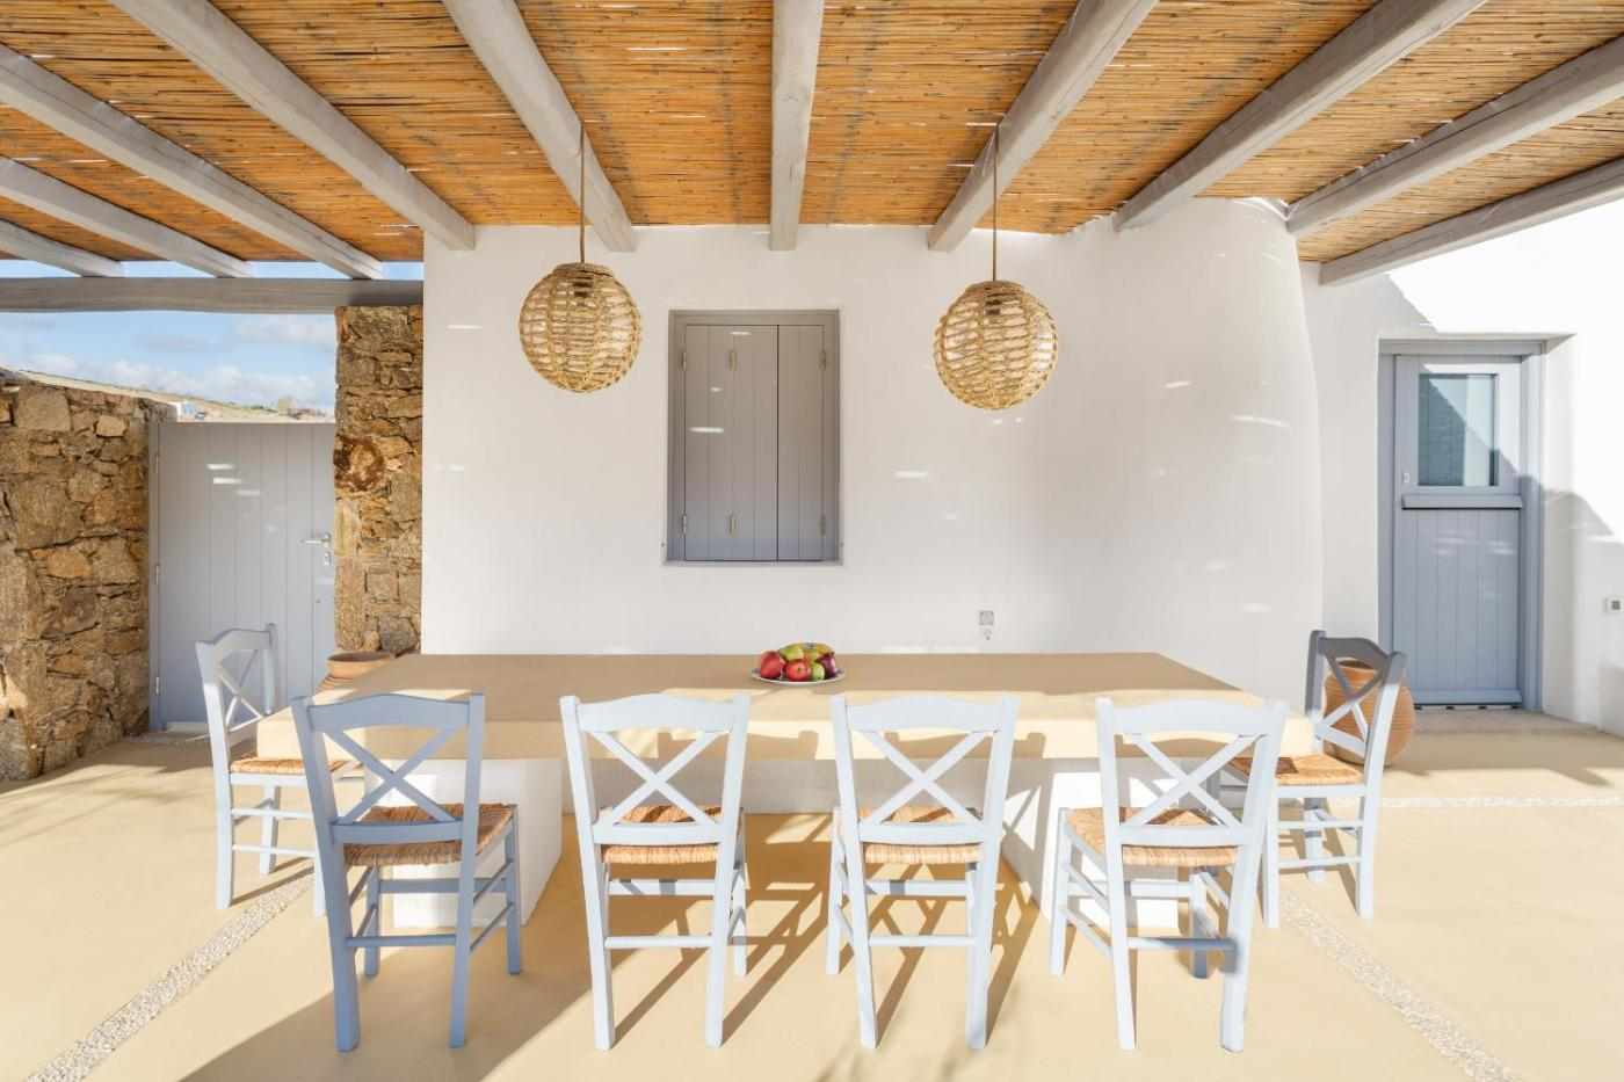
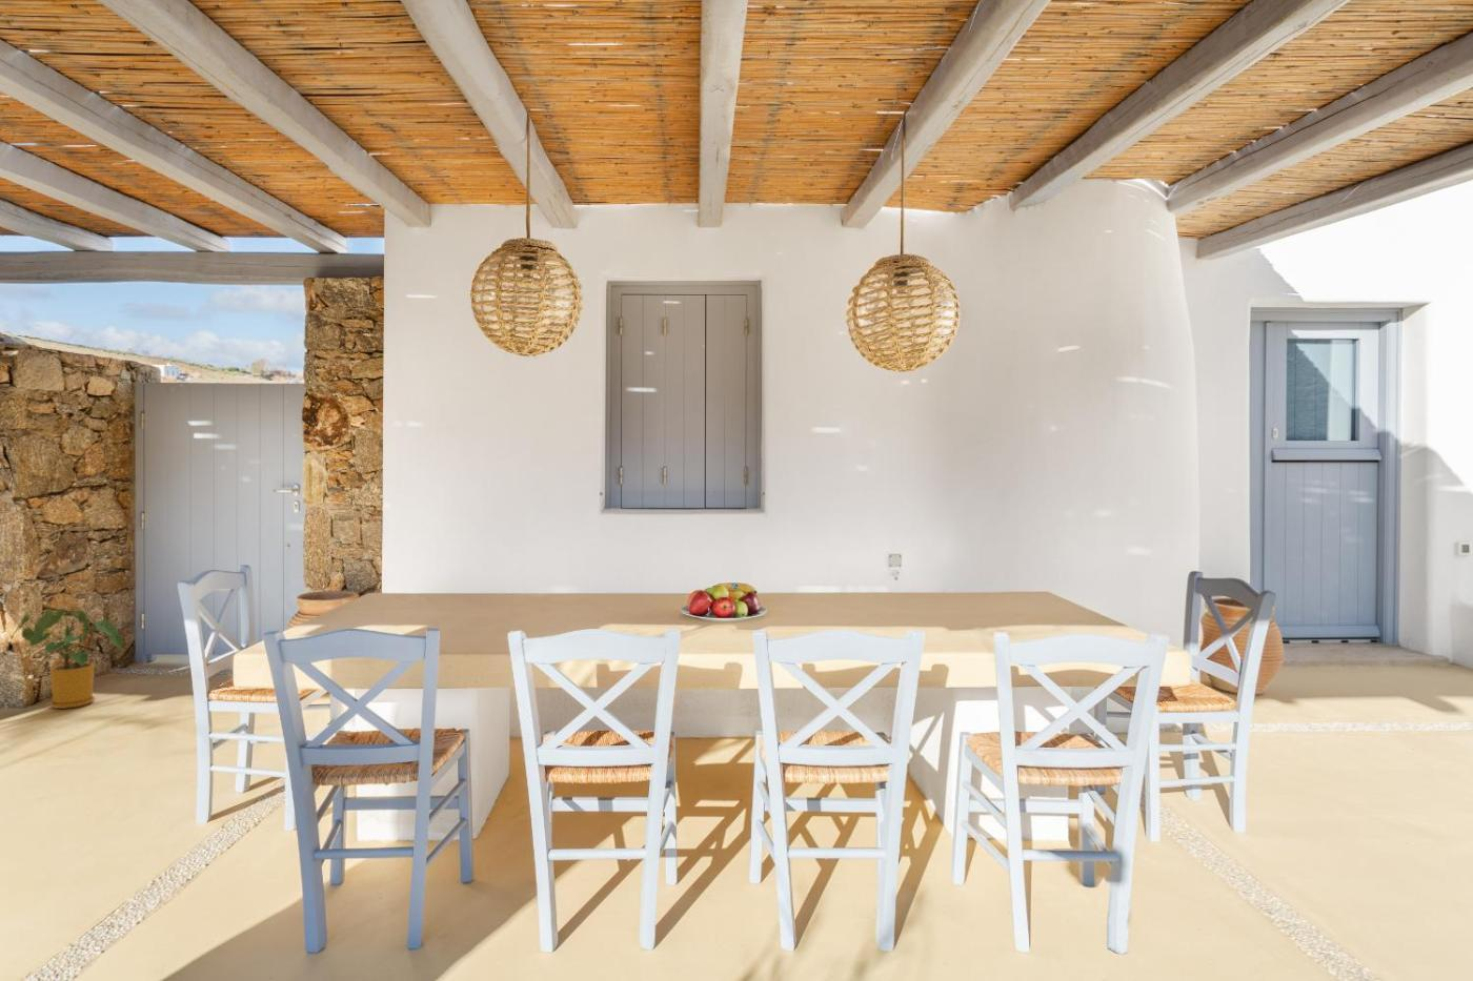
+ house plant [10,608,124,709]
